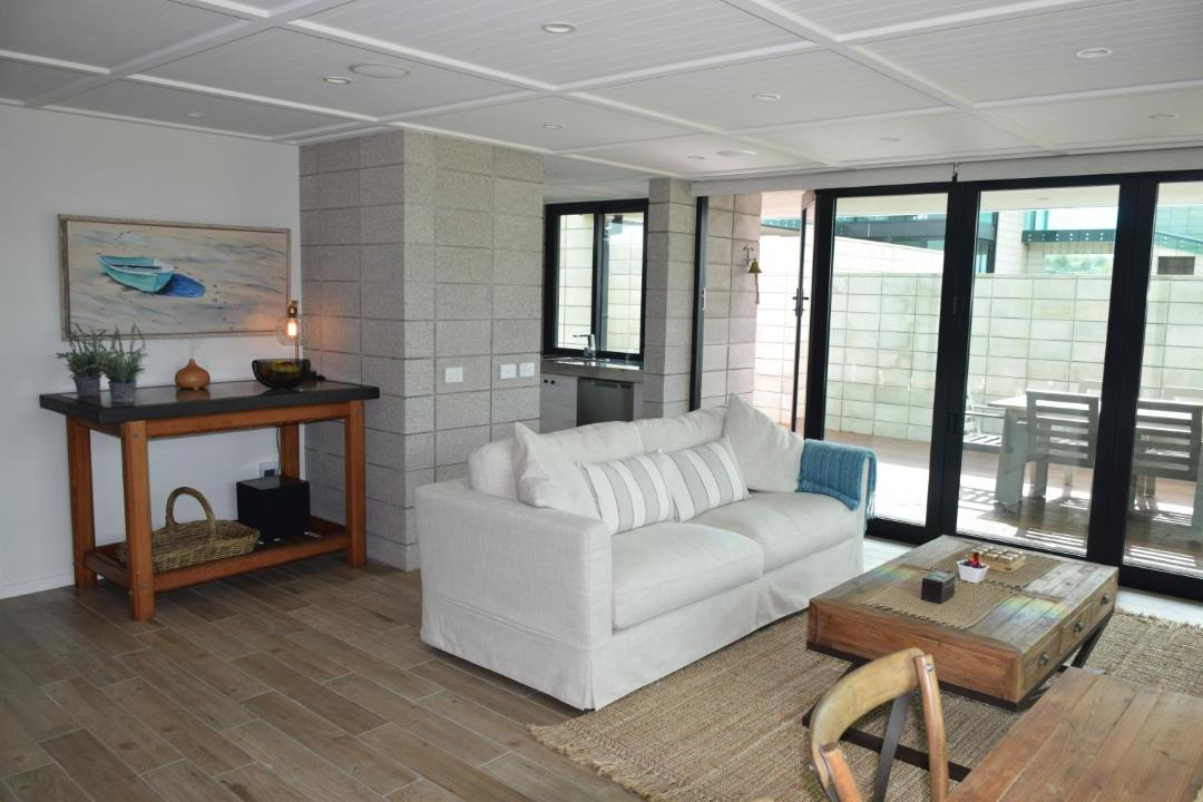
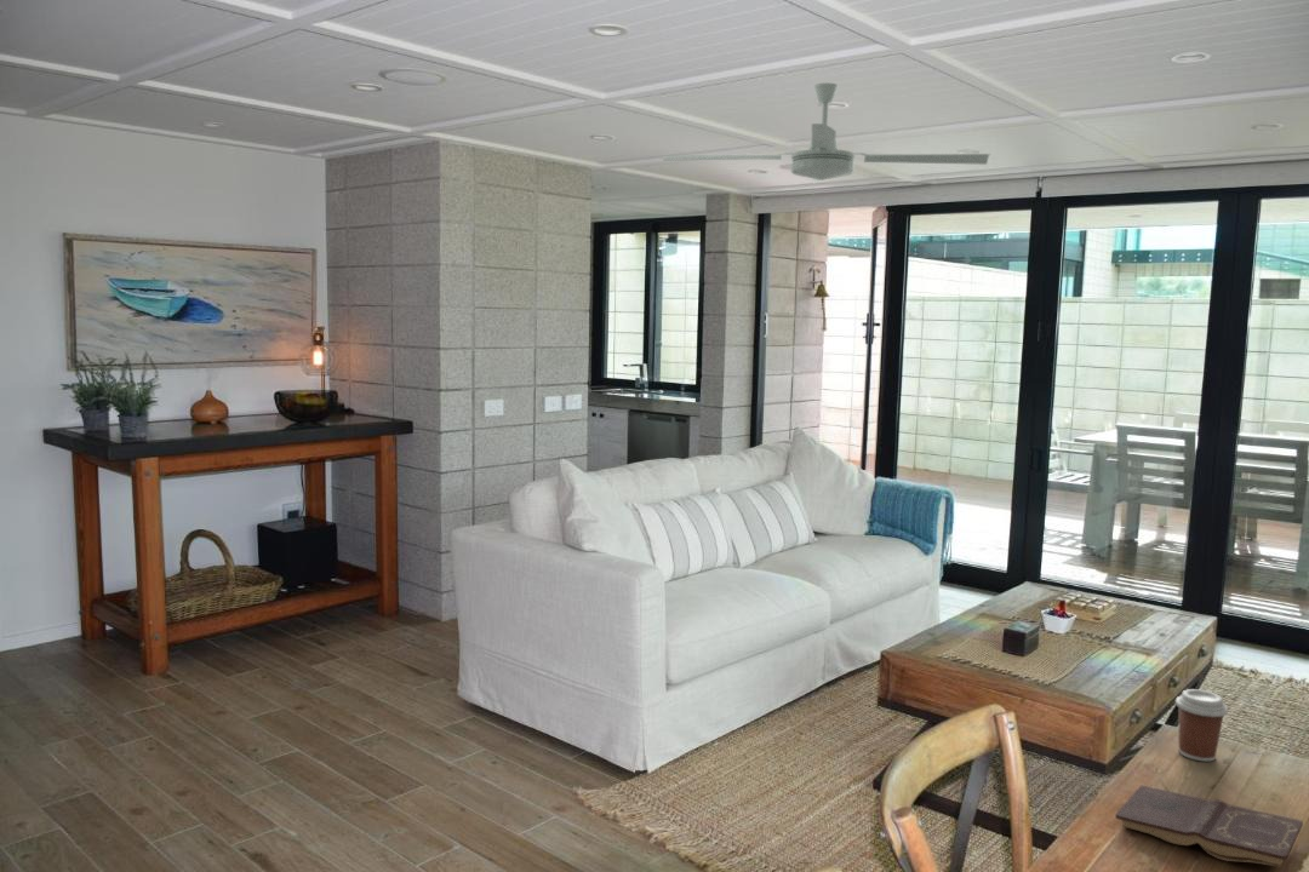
+ ceiling fan [662,82,991,185]
+ book [1114,785,1304,868]
+ coffee cup [1174,688,1229,763]
